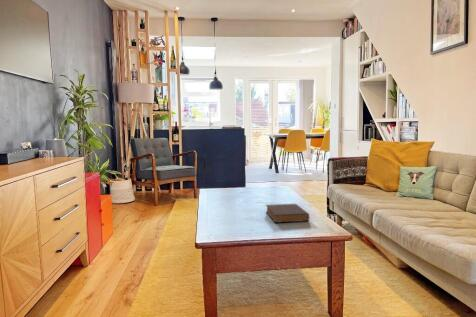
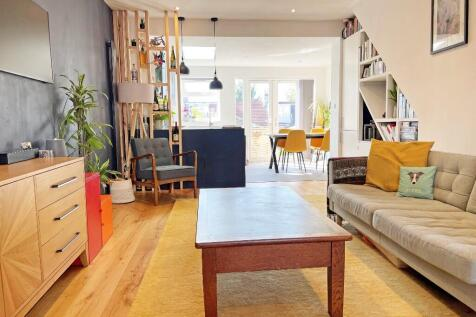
- book [265,203,310,224]
